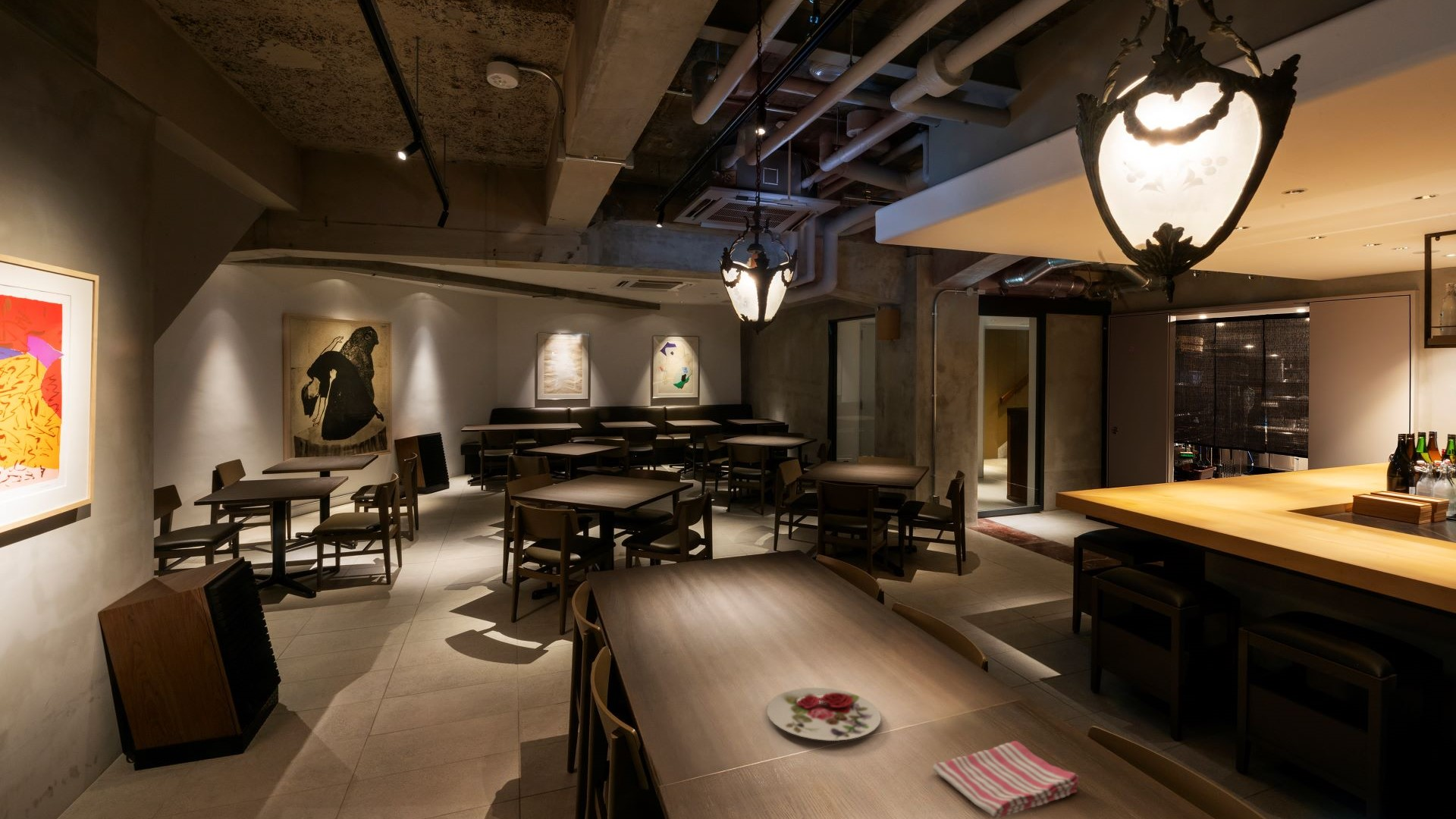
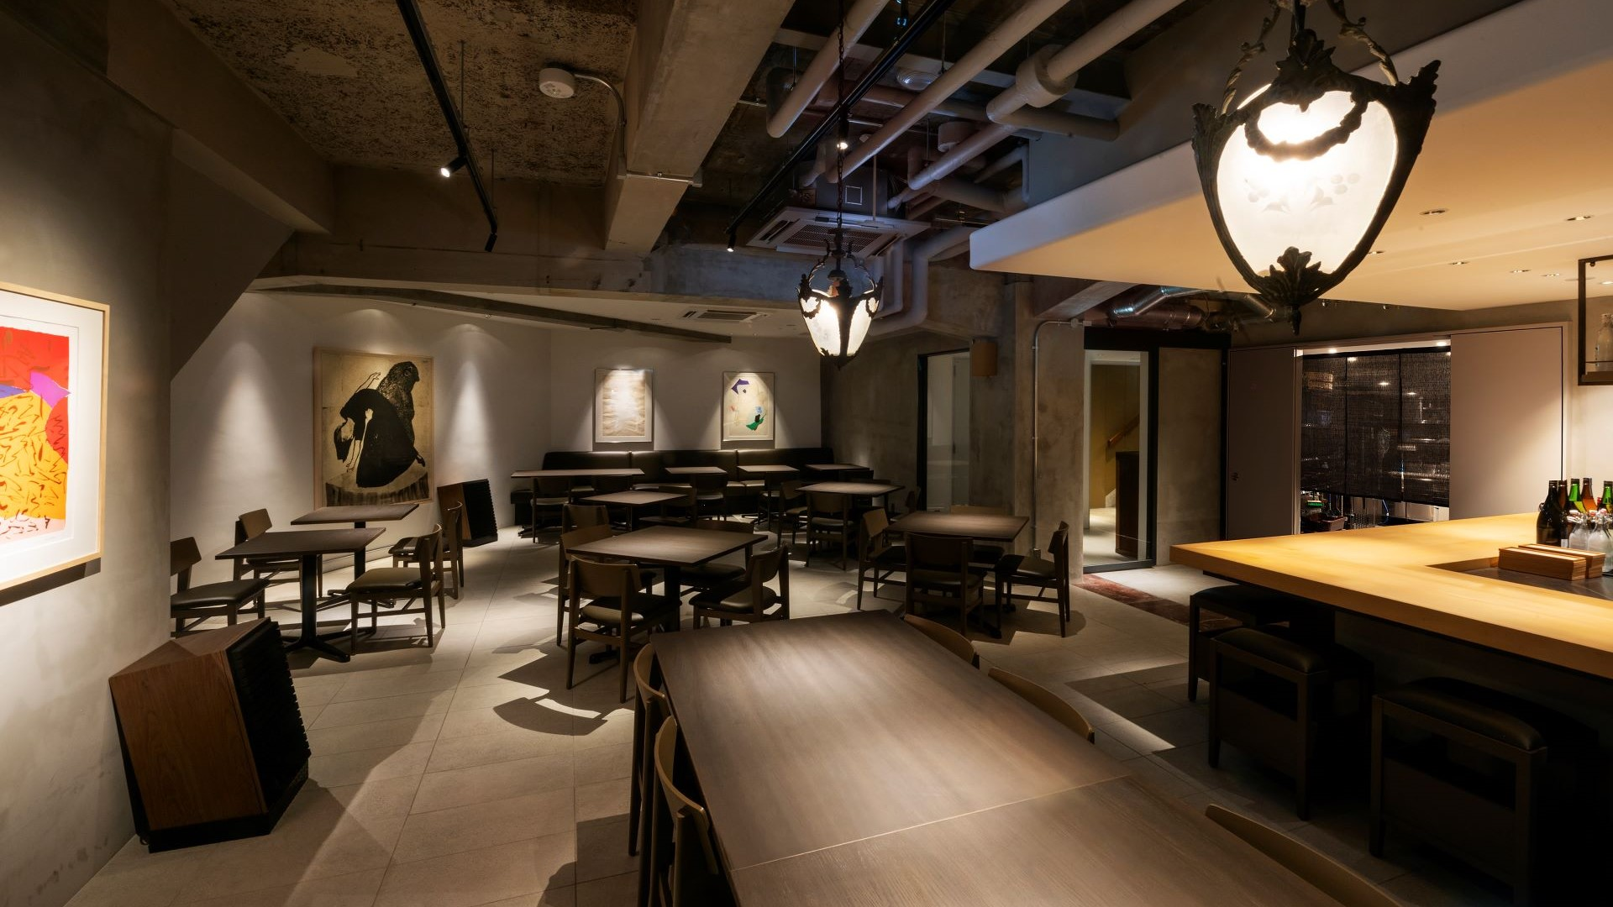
- plate [766,687,882,742]
- dish towel [932,740,1080,819]
